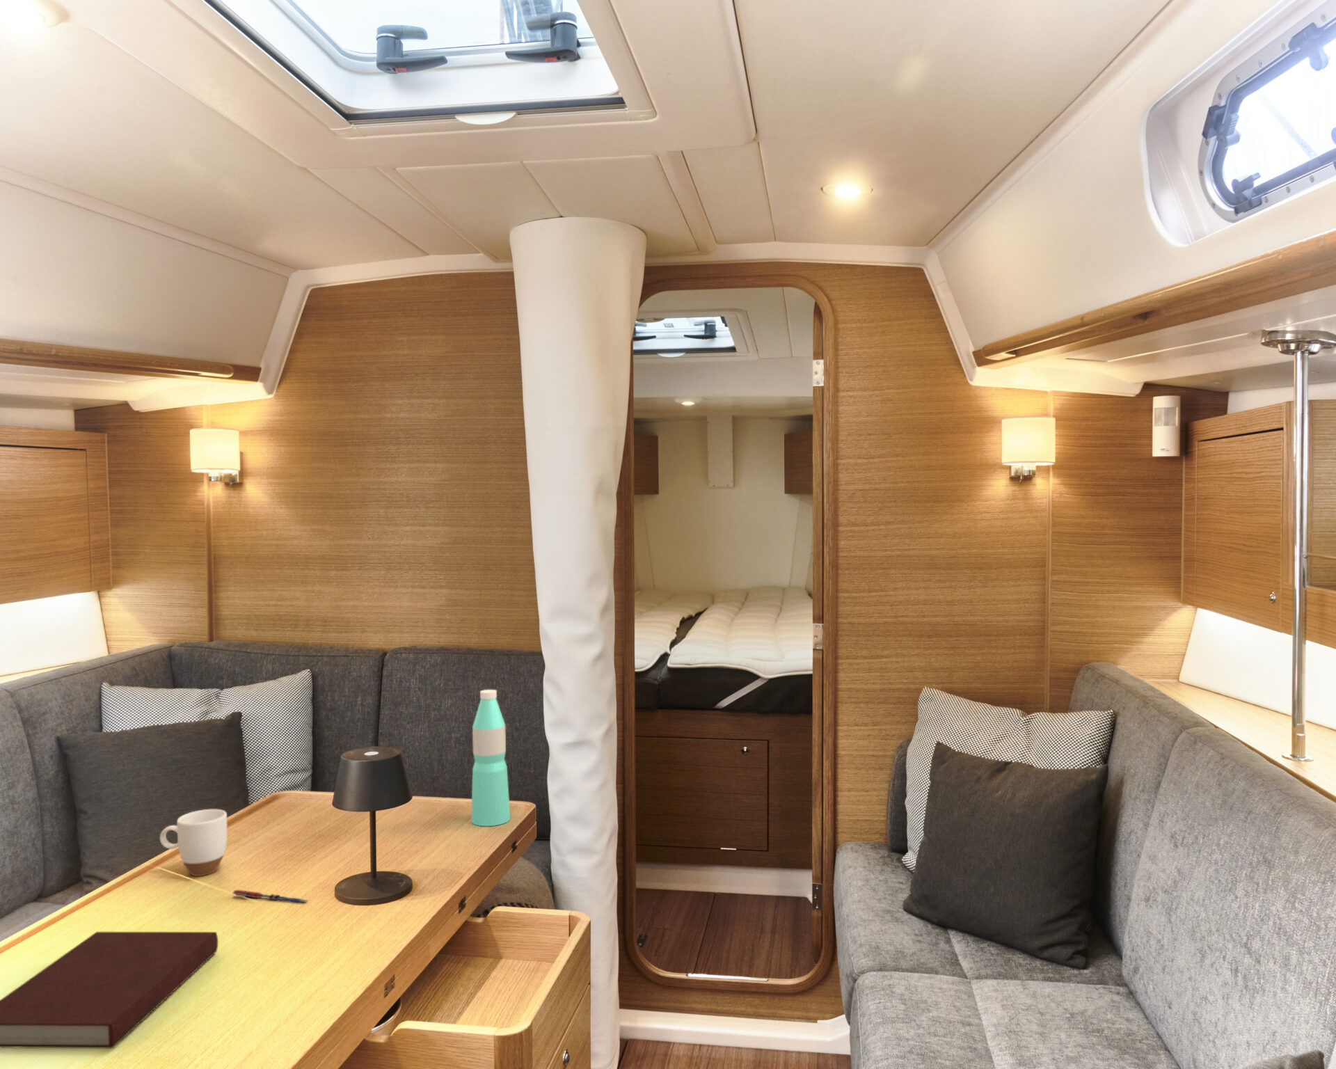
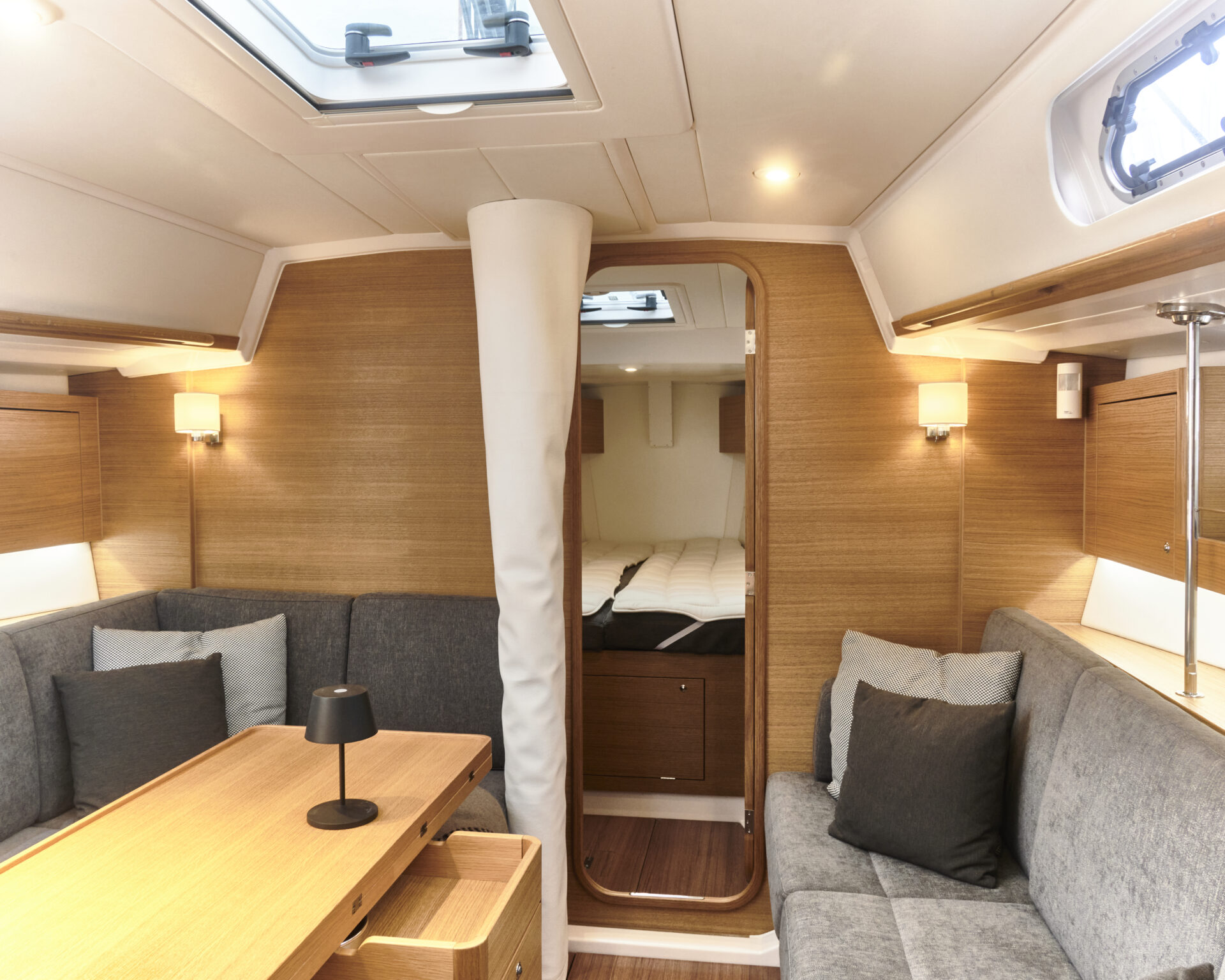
- water bottle [470,689,510,827]
- mug [159,808,228,877]
- pen [232,889,309,904]
- notebook [0,932,218,1048]
